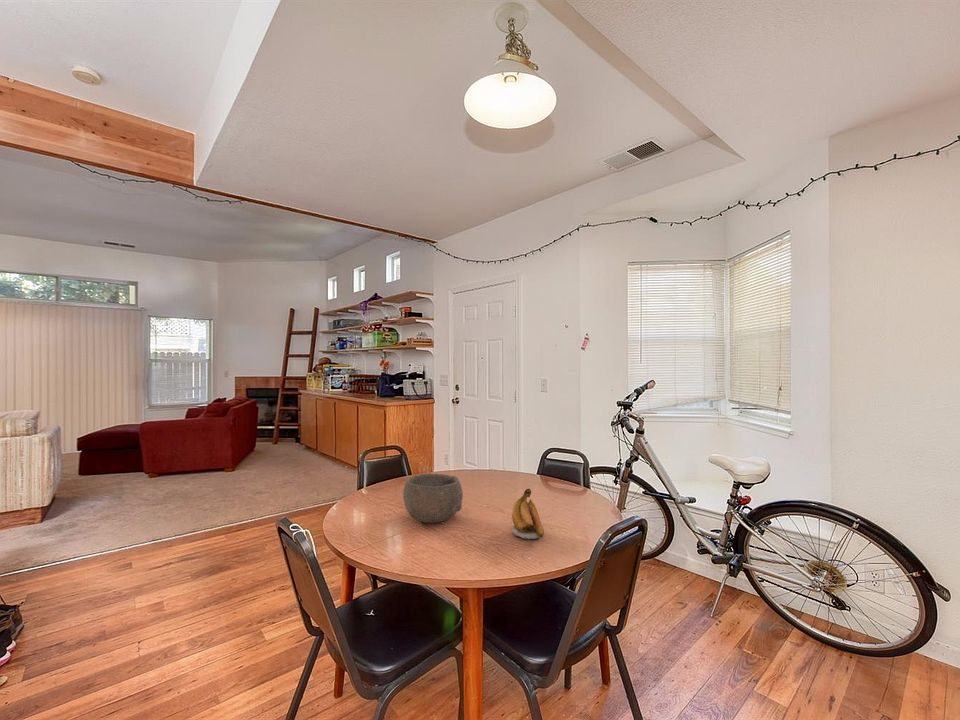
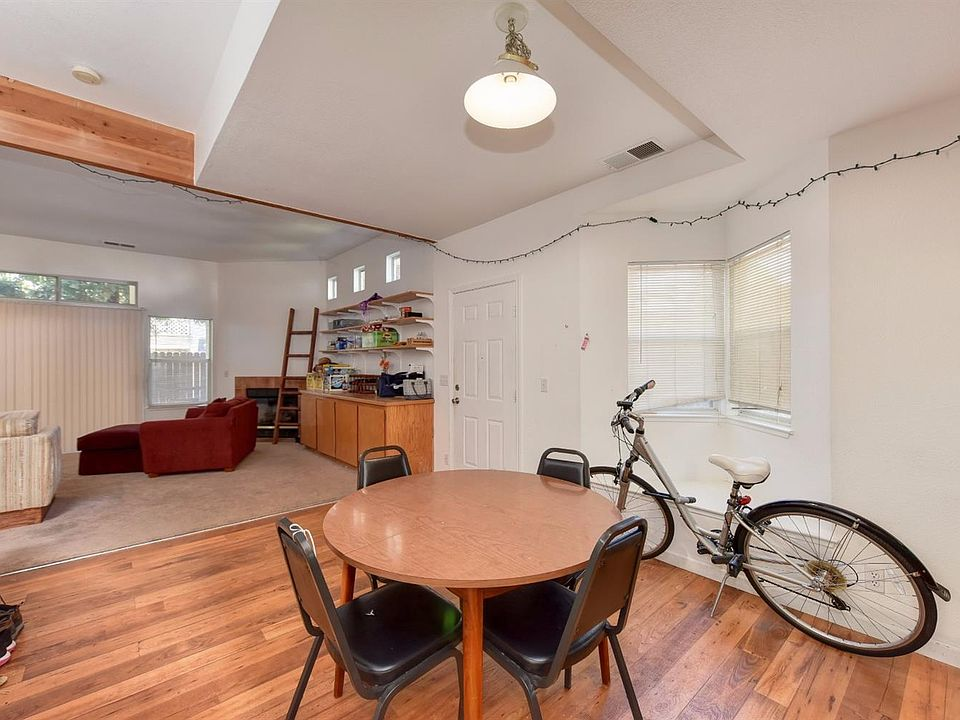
- bowl [402,473,464,524]
- banana [511,488,545,541]
